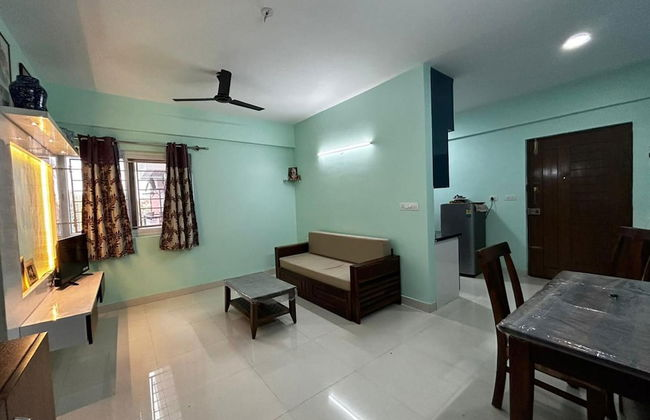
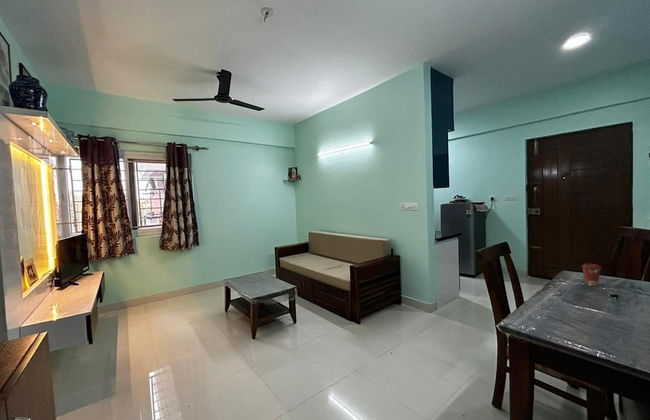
+ coffee cup [581,263,603,287]
